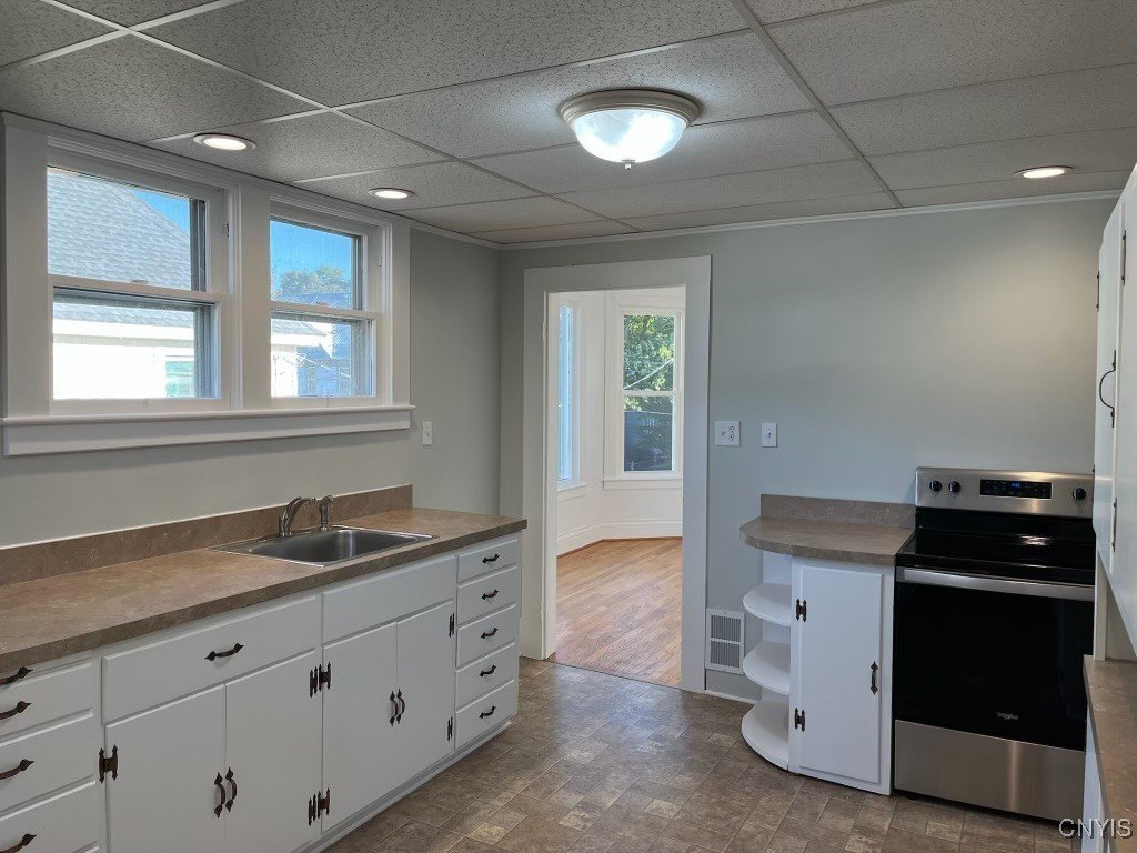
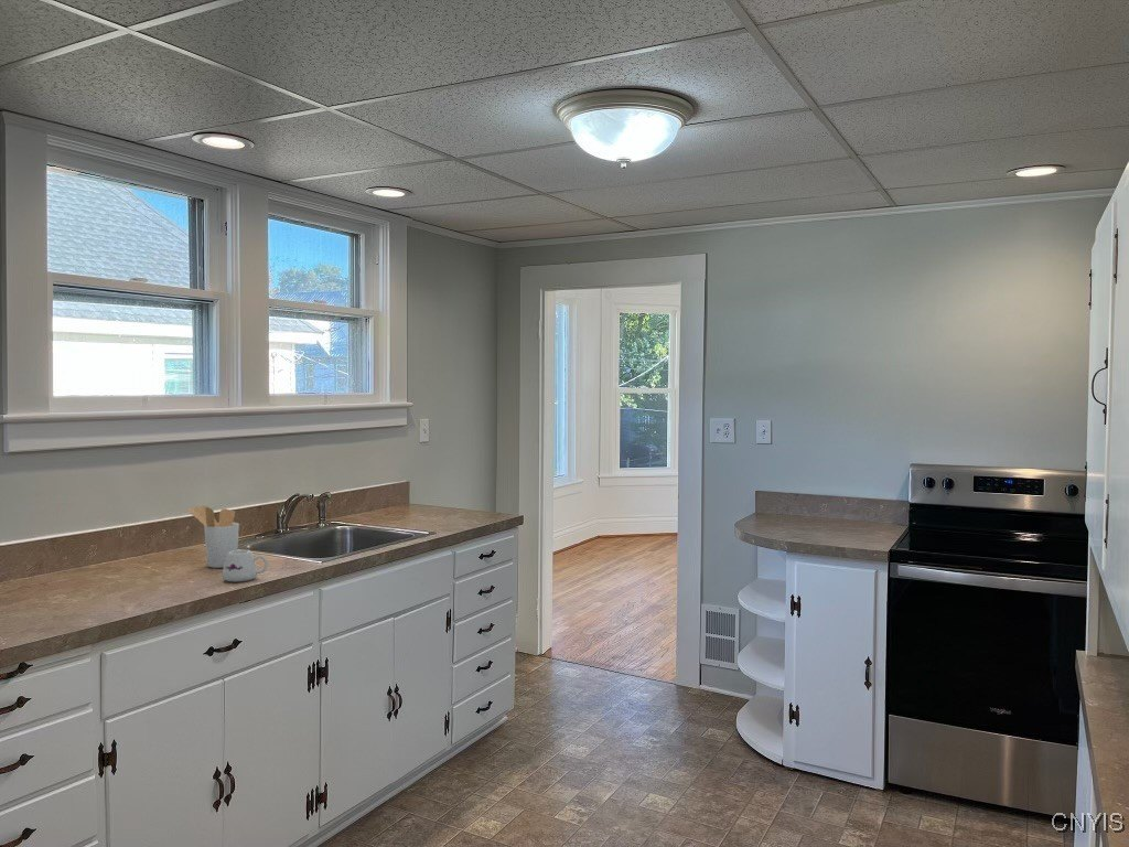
+ mug [222,549,268,583]
+ utensil holder [186,505,240,569]
